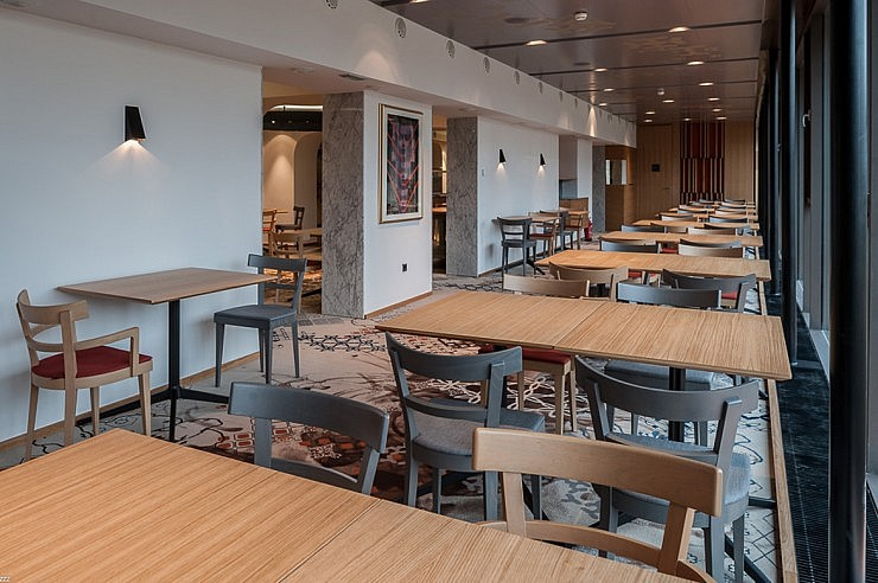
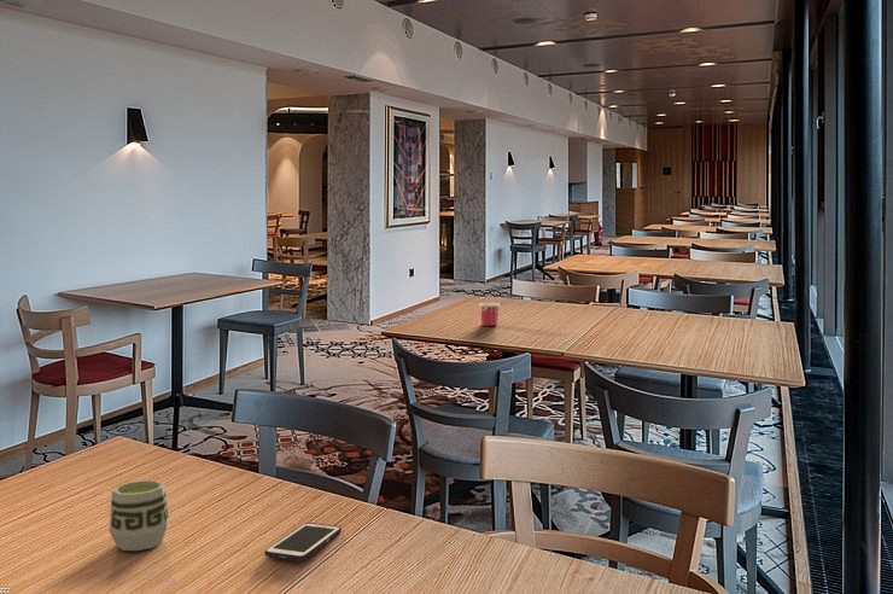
+ cell phone [264,522,343,563]
+ cup [109,479,170,552]
+ cup [477,302,501,327]
